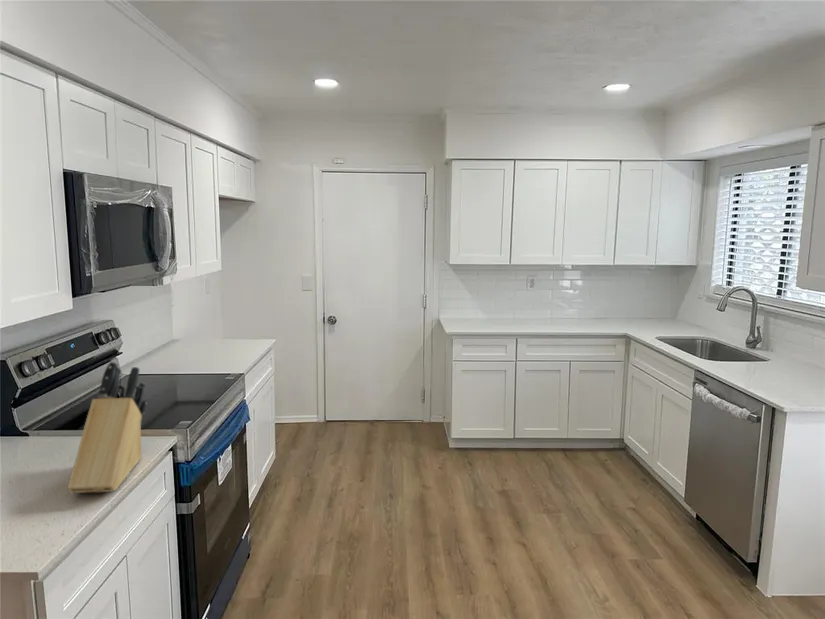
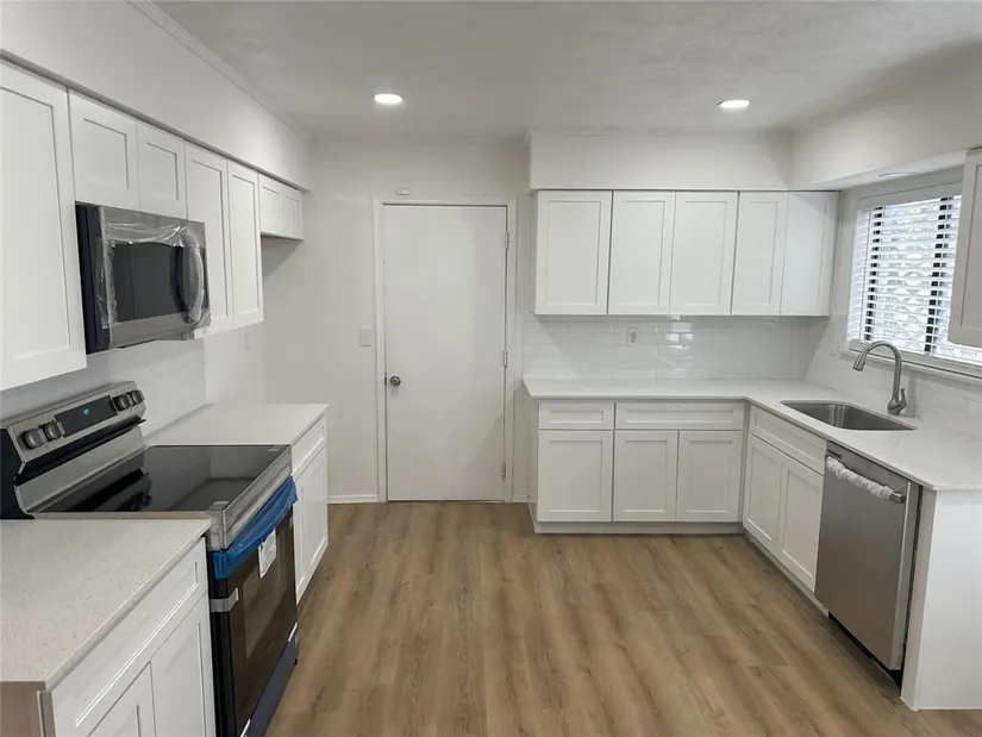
- knife block [66,360,148,494]
